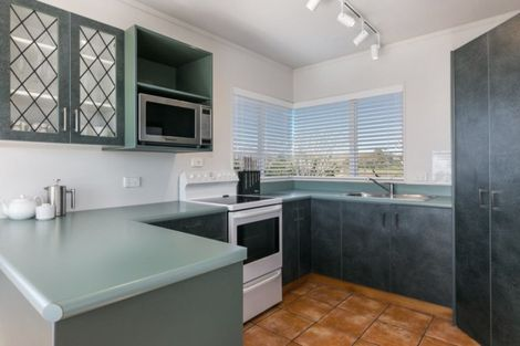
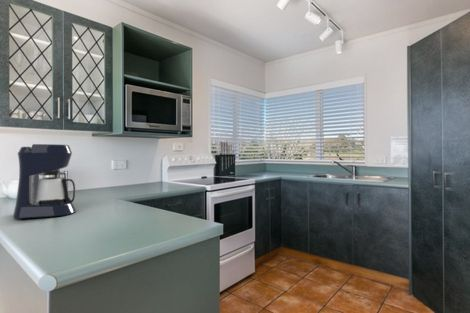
+ coffee maker [12,143,77,220]
